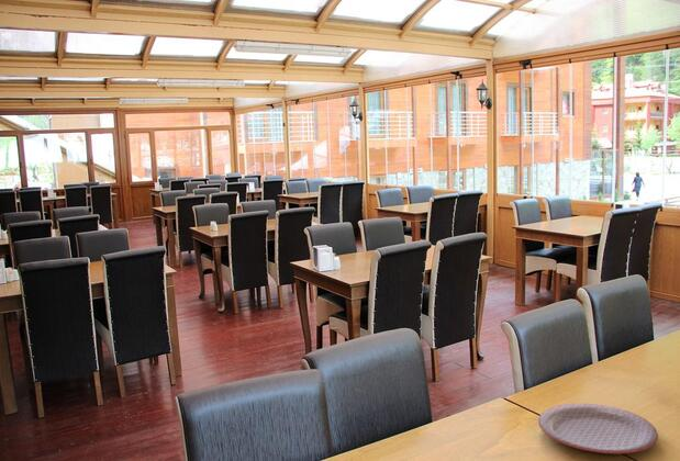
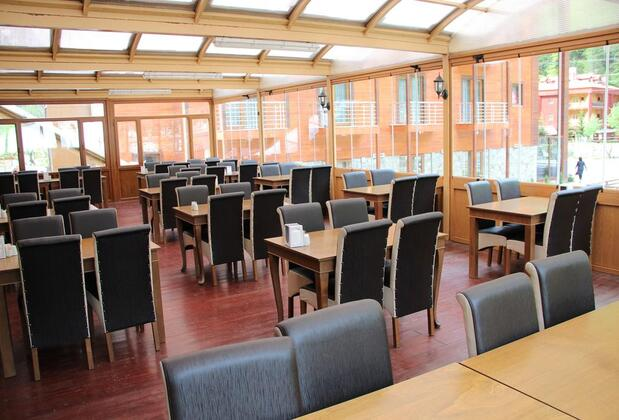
- plate [537,402,659,454]
